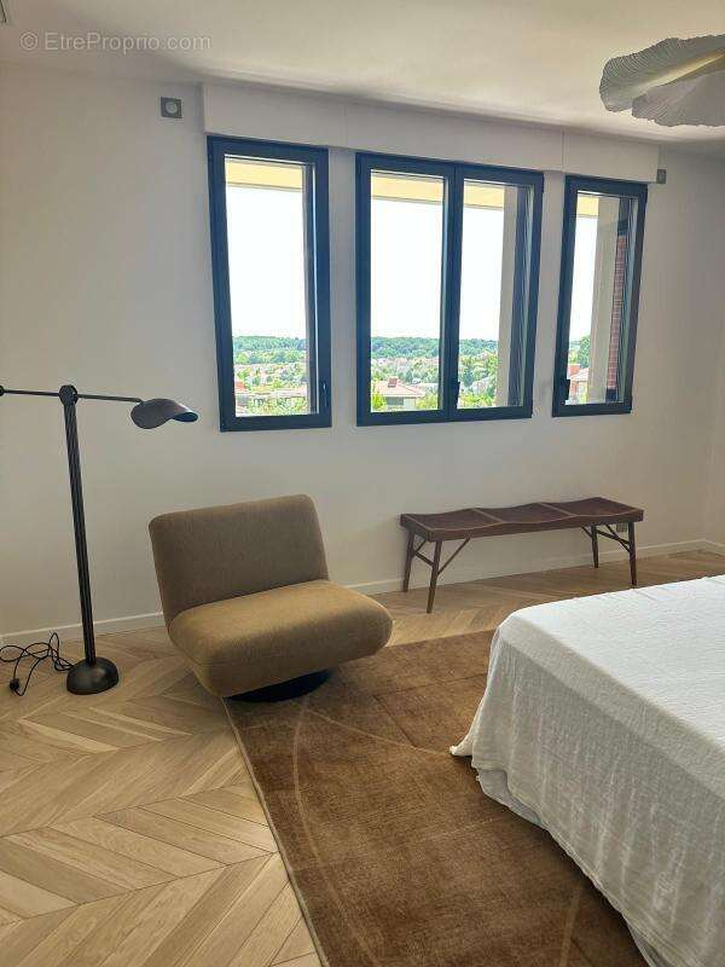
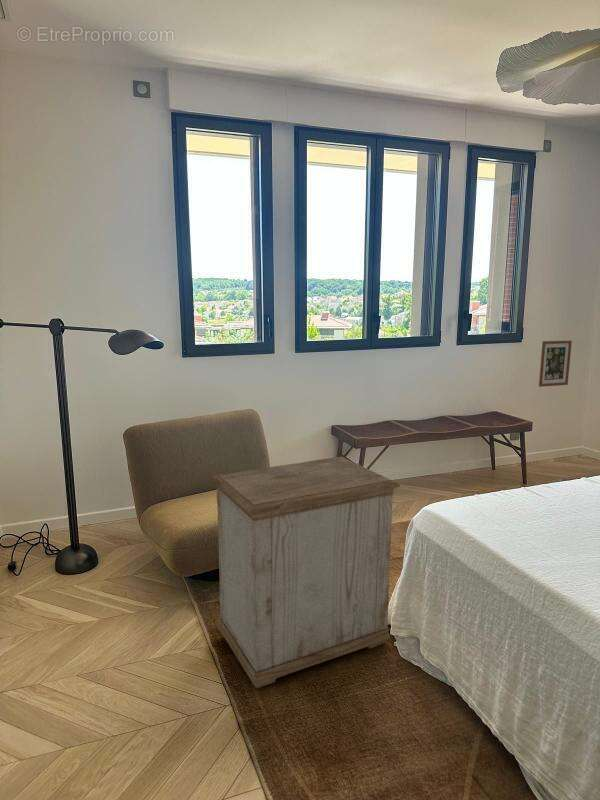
+ nightstand [210,456,401,689]
+ wall art [538,340,573,388]
